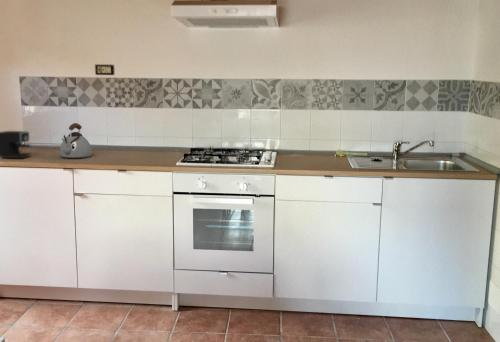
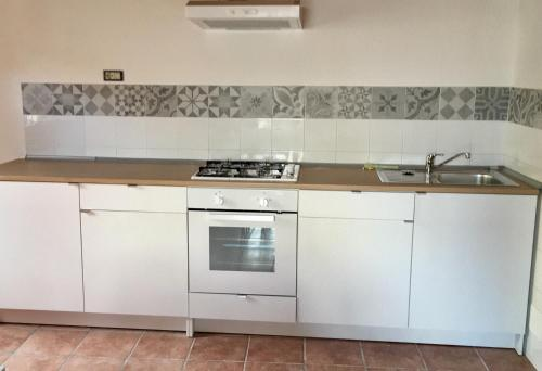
- kettle [59,122,93,159]
- coffee maker [0,130,32,159]
